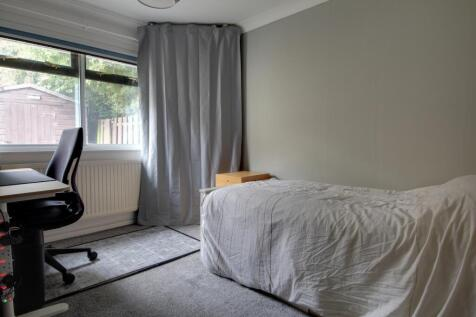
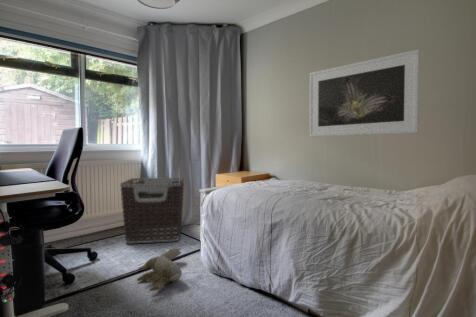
+ clothes hamper [119,176,185,244]
+ plush toy [136,247,183,292]
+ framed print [308,48,421,138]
